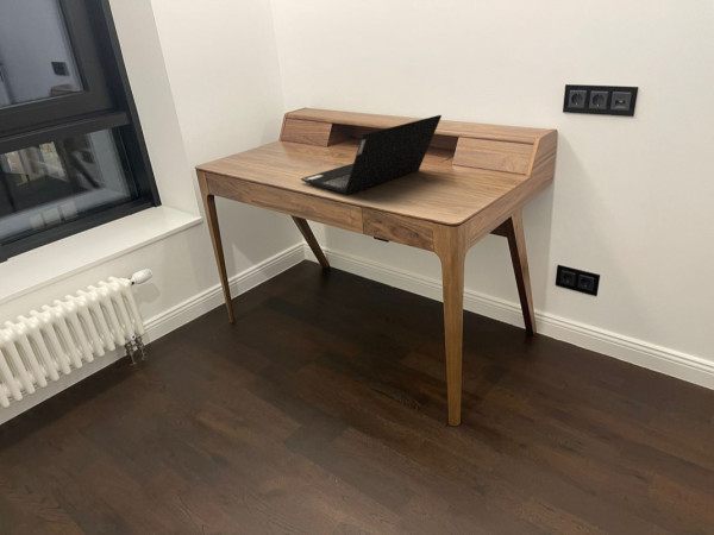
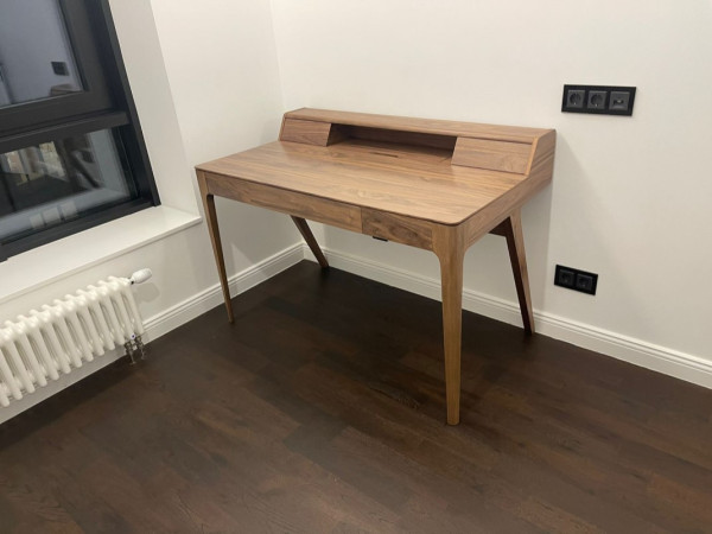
- laptop computer [300,114,443,196]
